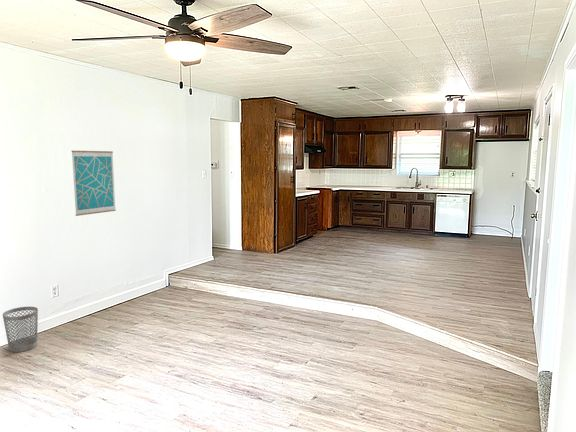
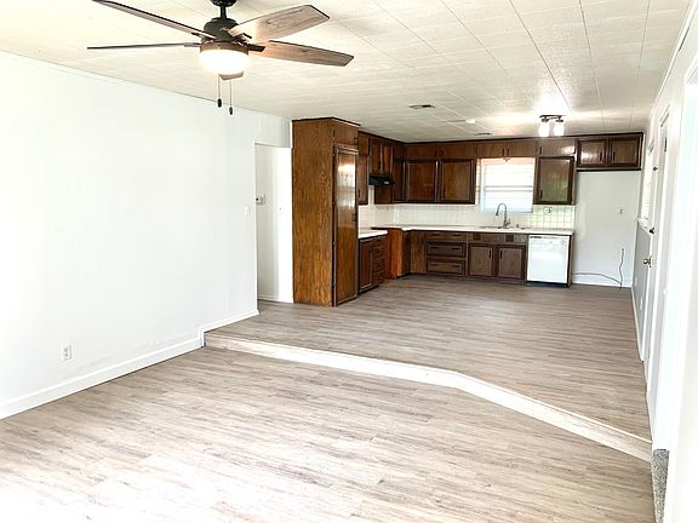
- wall art [71,150,117,217]
- wastebasket [2,306,39,353]
